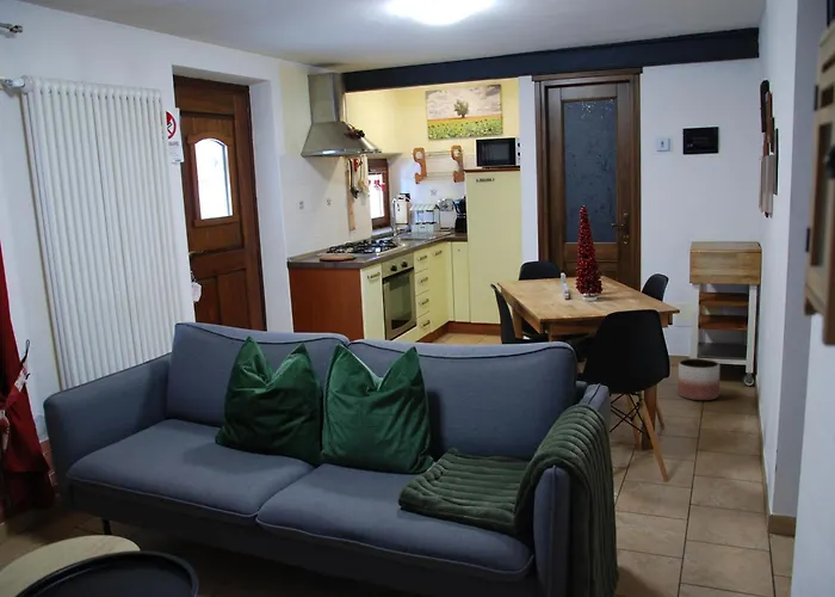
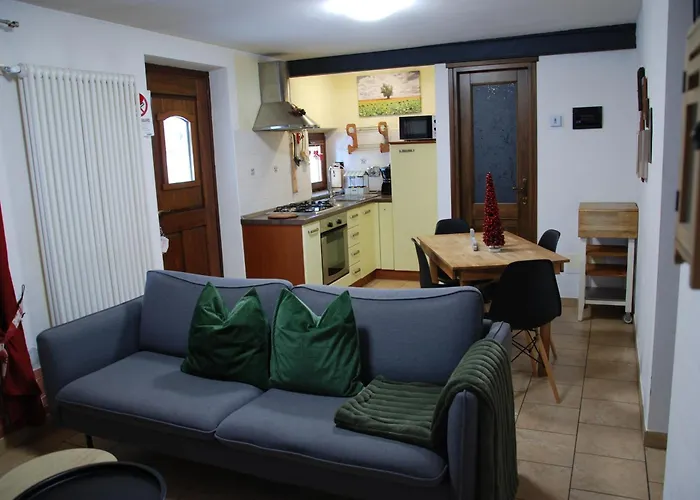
- planter [676,357,720,401]
